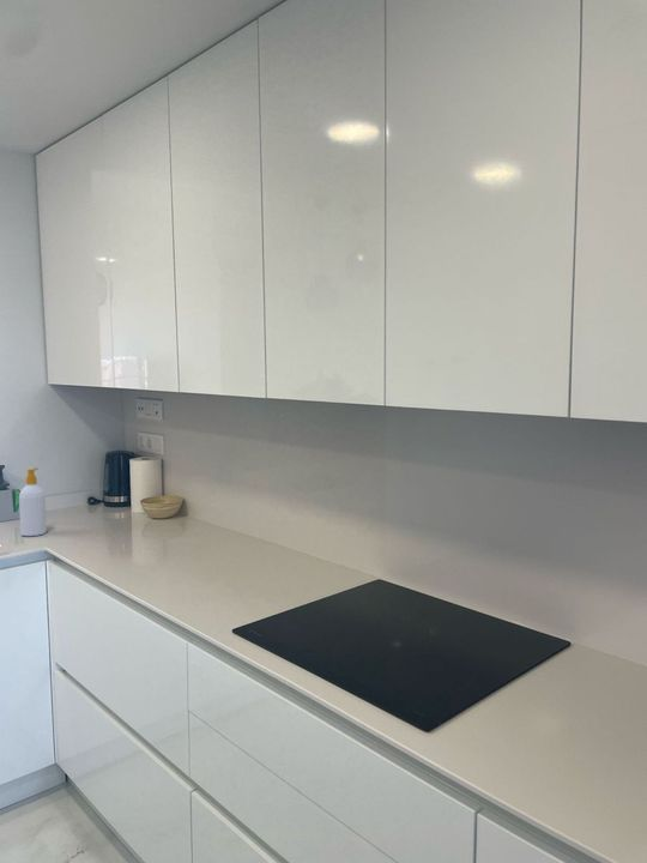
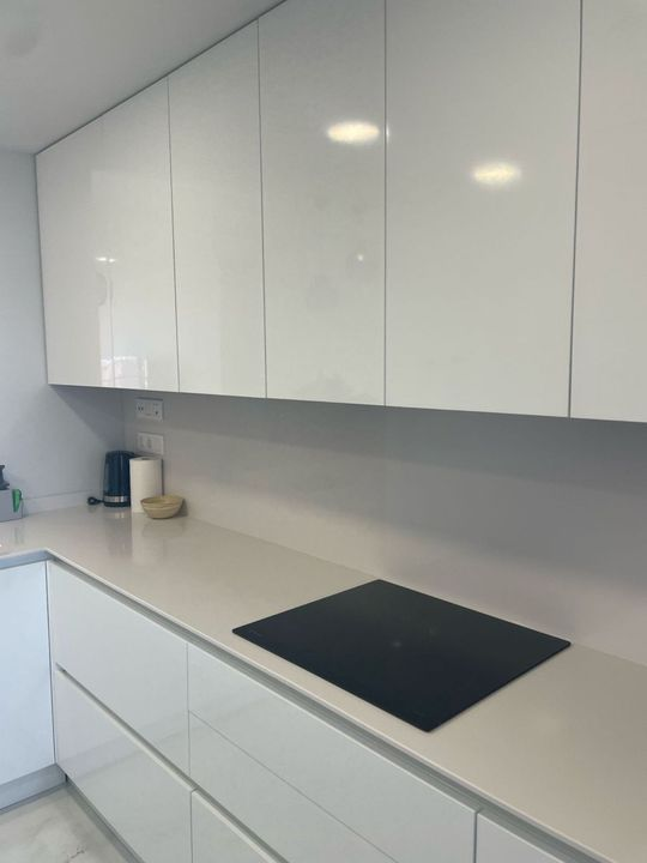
- soap bottle [18,466,48,537]
